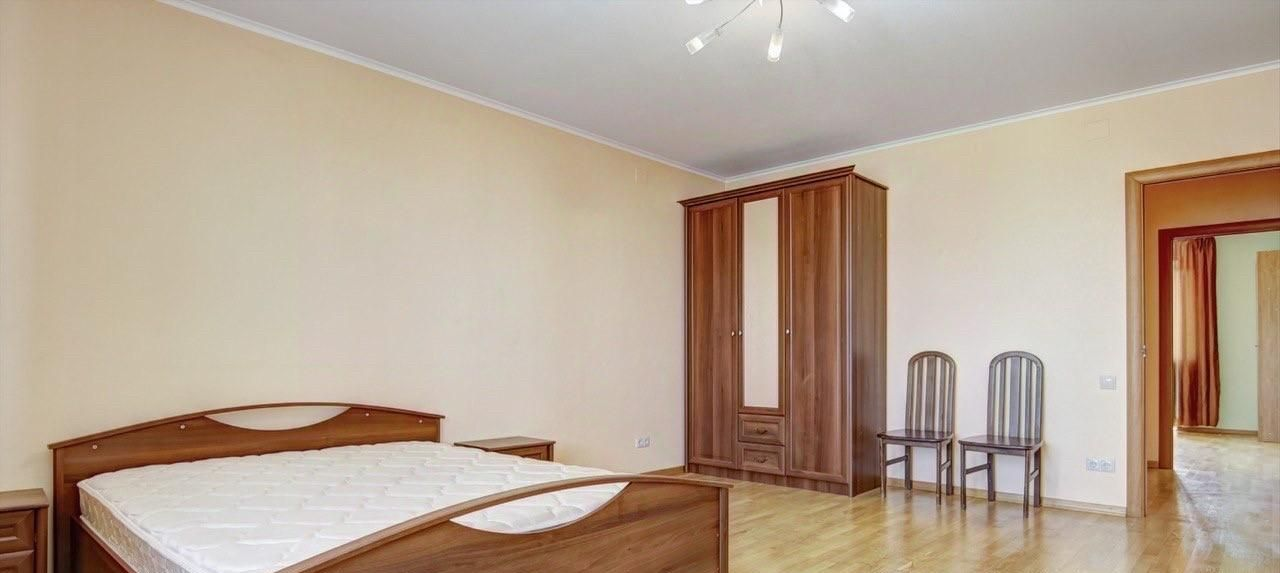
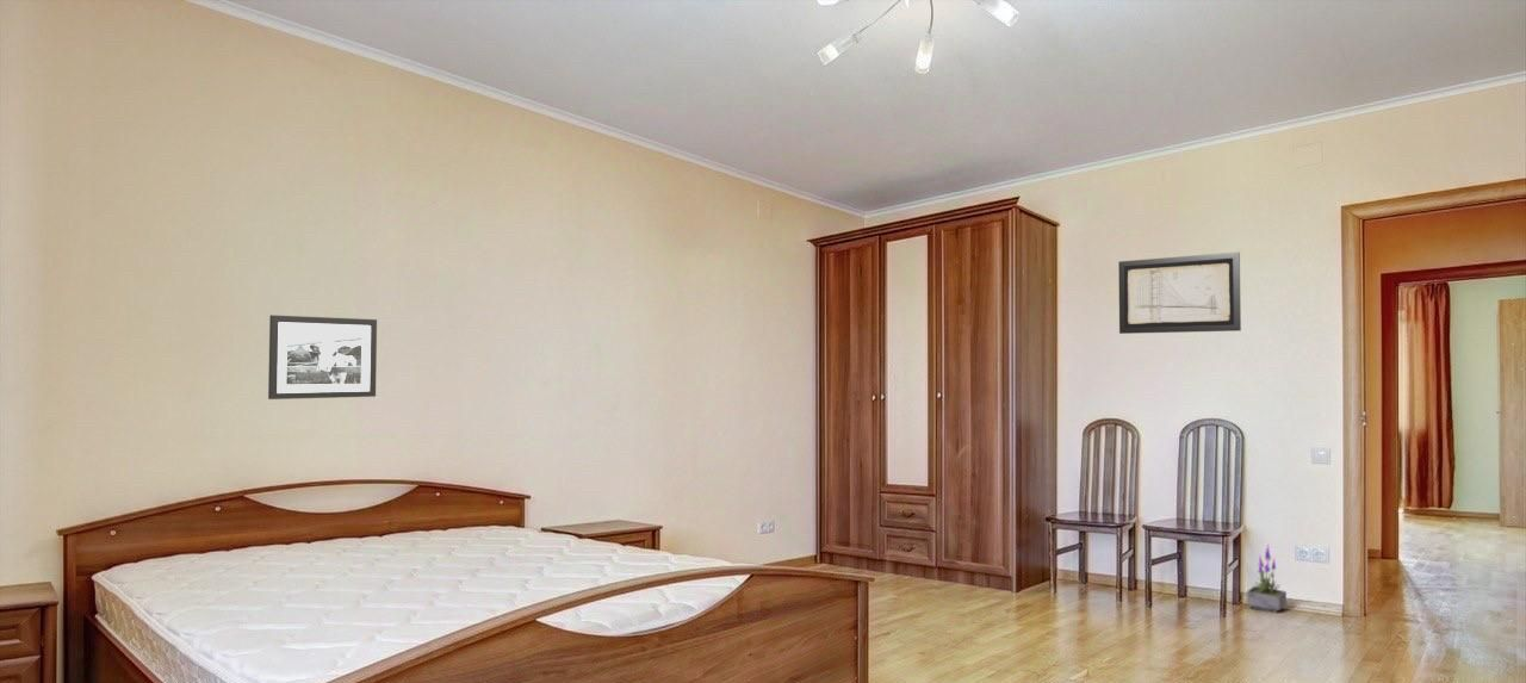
+ picture frame [267,313,378,401]
+ potted plant [1246,542,1288,614]
+ wall art [1117,252,1242,335]
